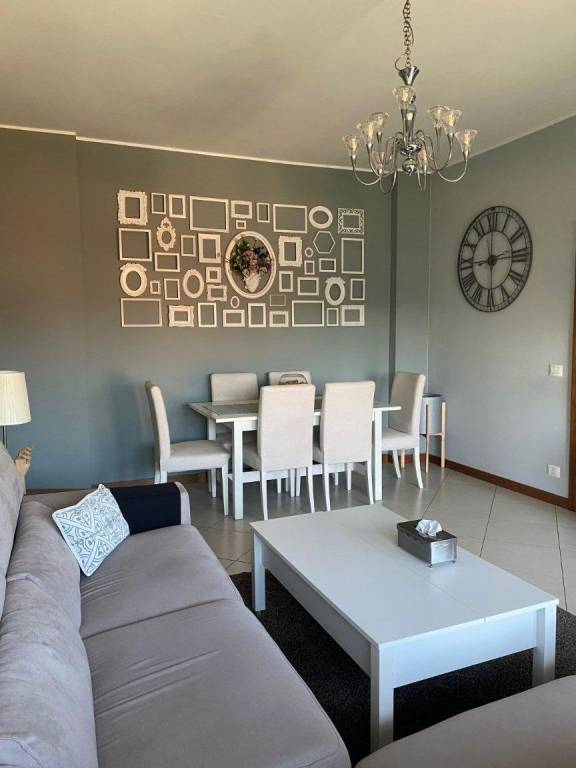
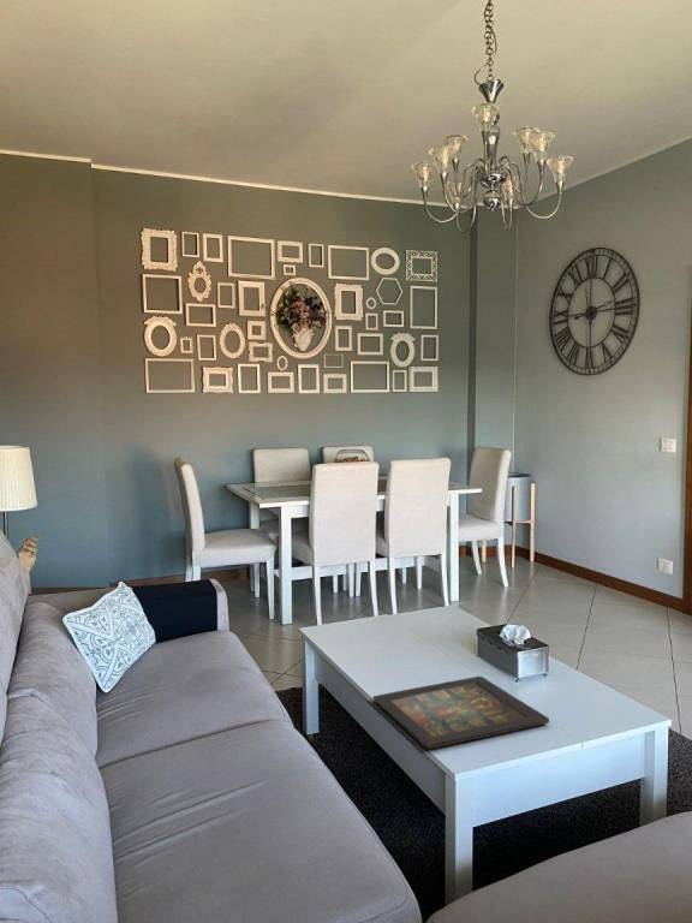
+ icon panel [371,675,550,750]
